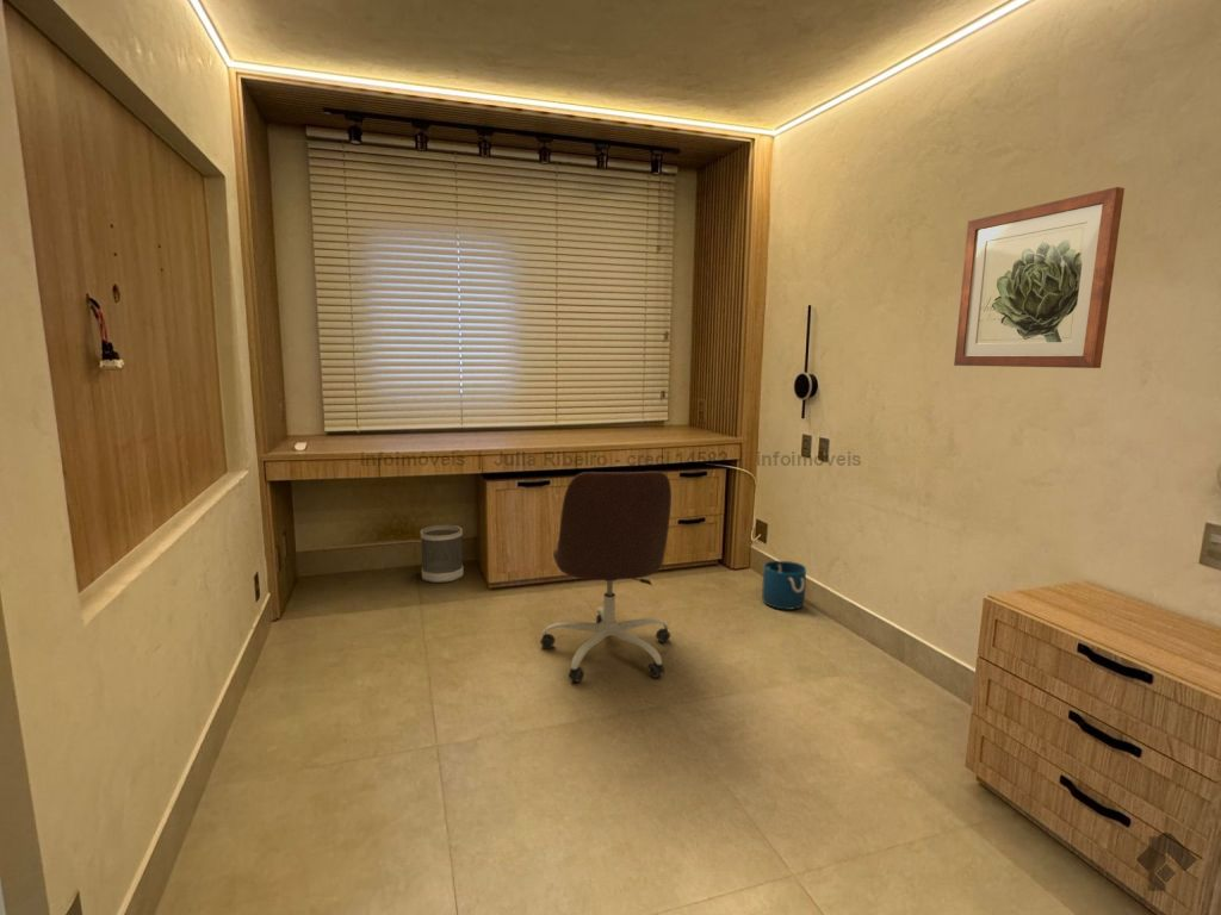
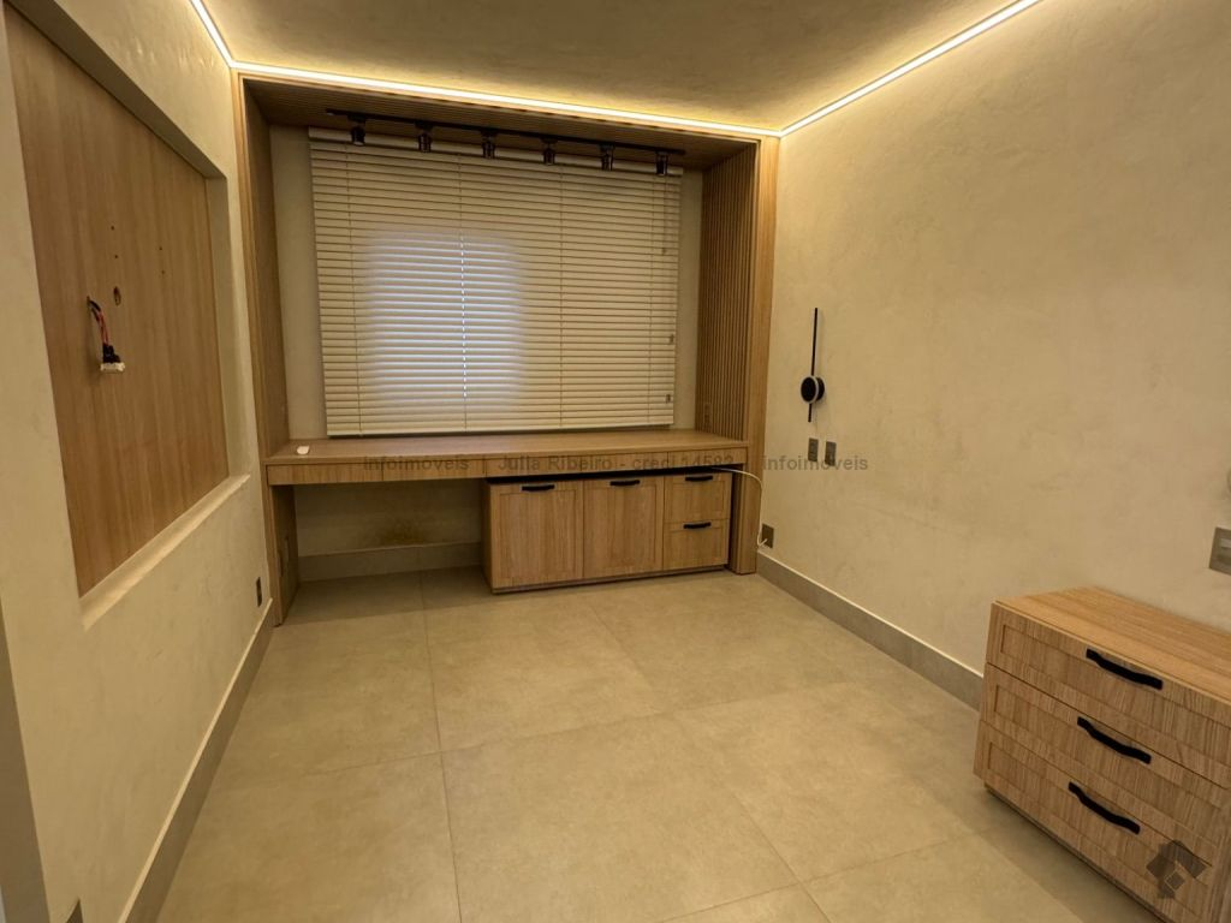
- bucket [761,560,807,611]
- wall art [953,186,1126,369]
- wastebasket [420,524,464,584]
- office chair [539,471,673,683]
